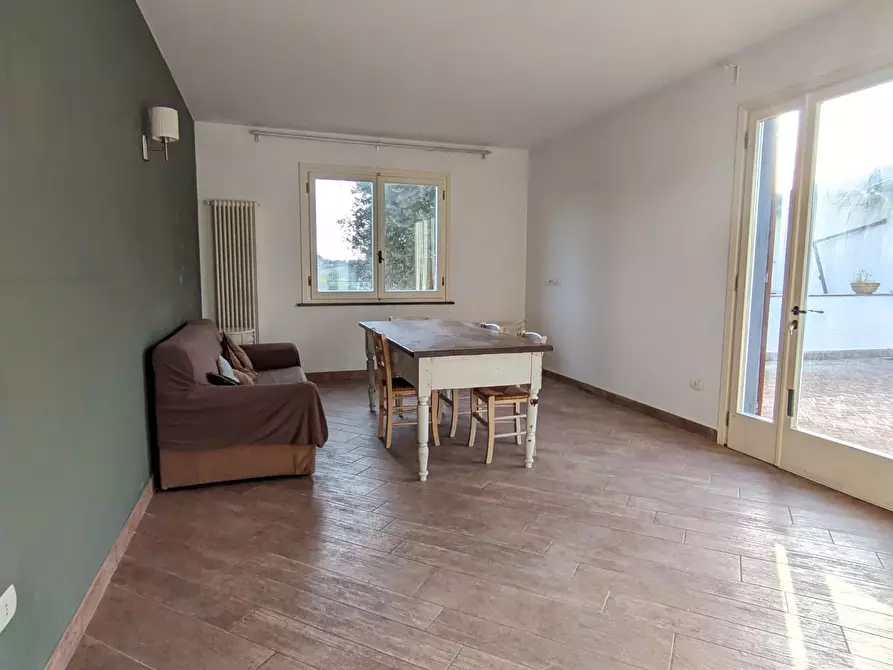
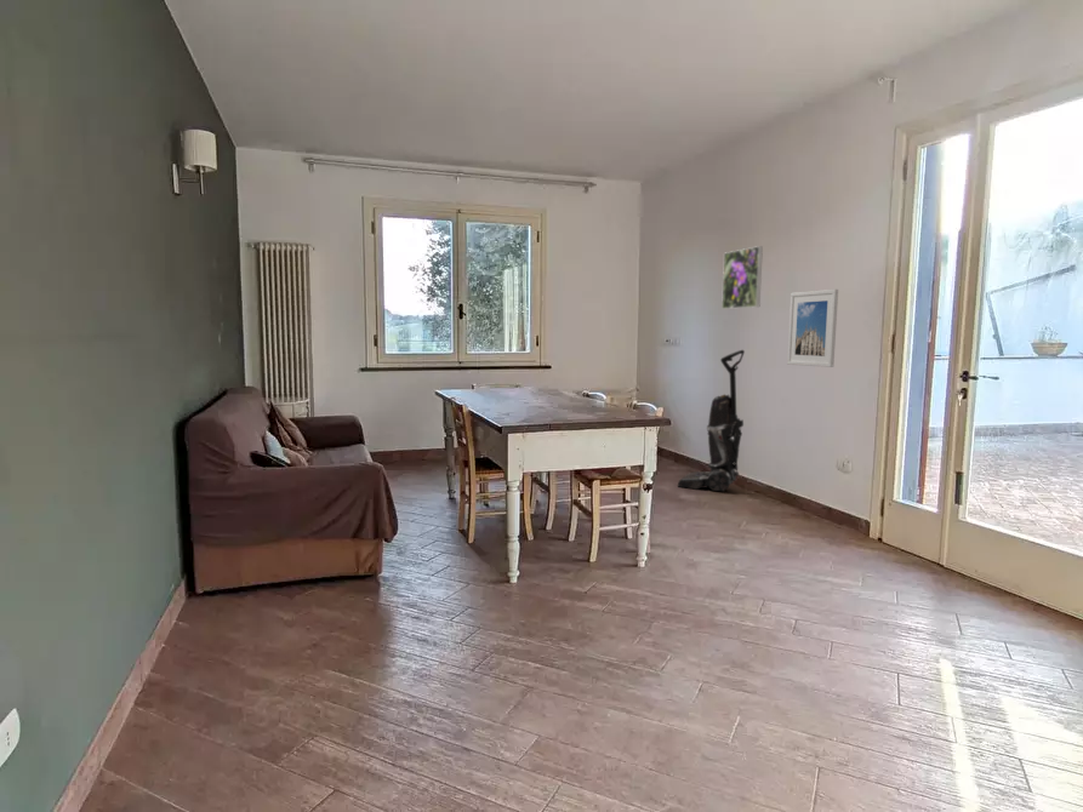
+ vacuum cleaner [677,349,746,492]
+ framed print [786,288,839,368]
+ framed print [720,245,764,310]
